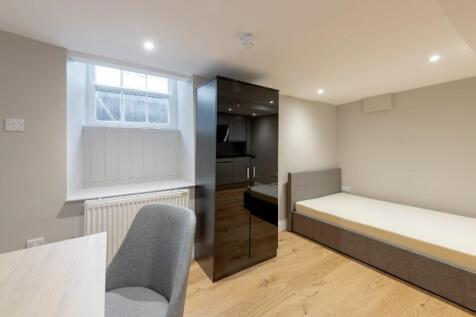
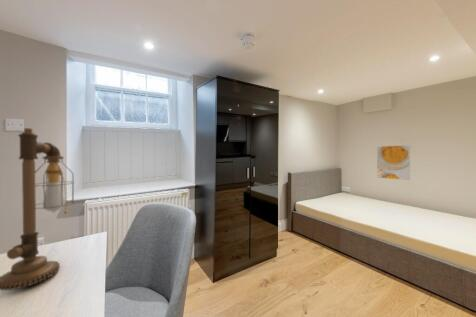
+ desk lamp [0,127,75,292]
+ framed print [376,144,411,181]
